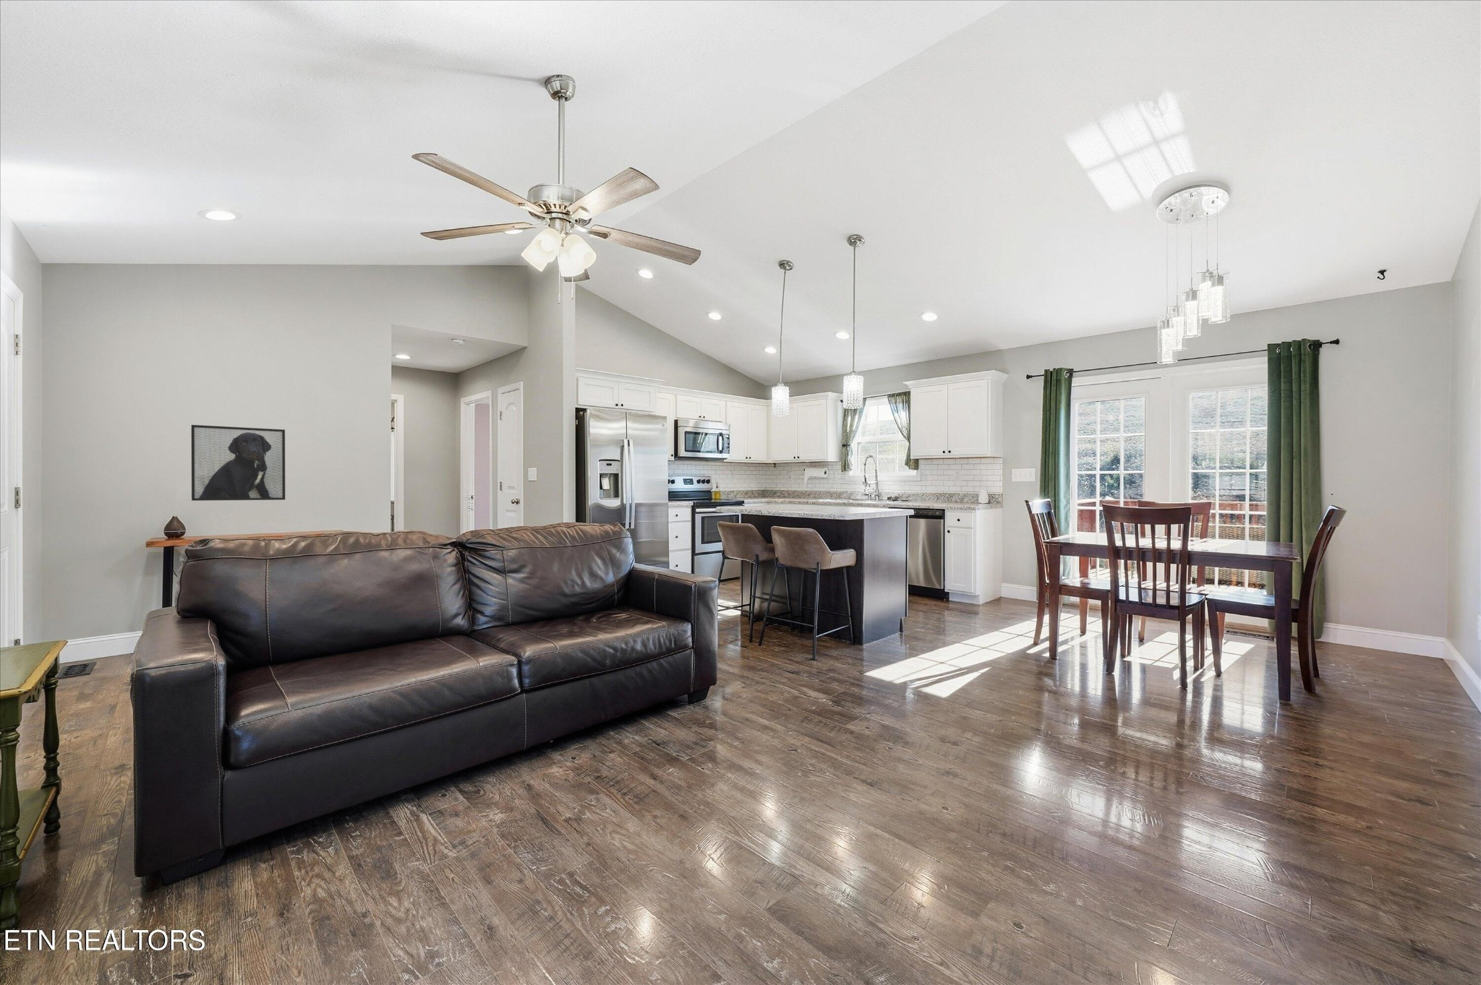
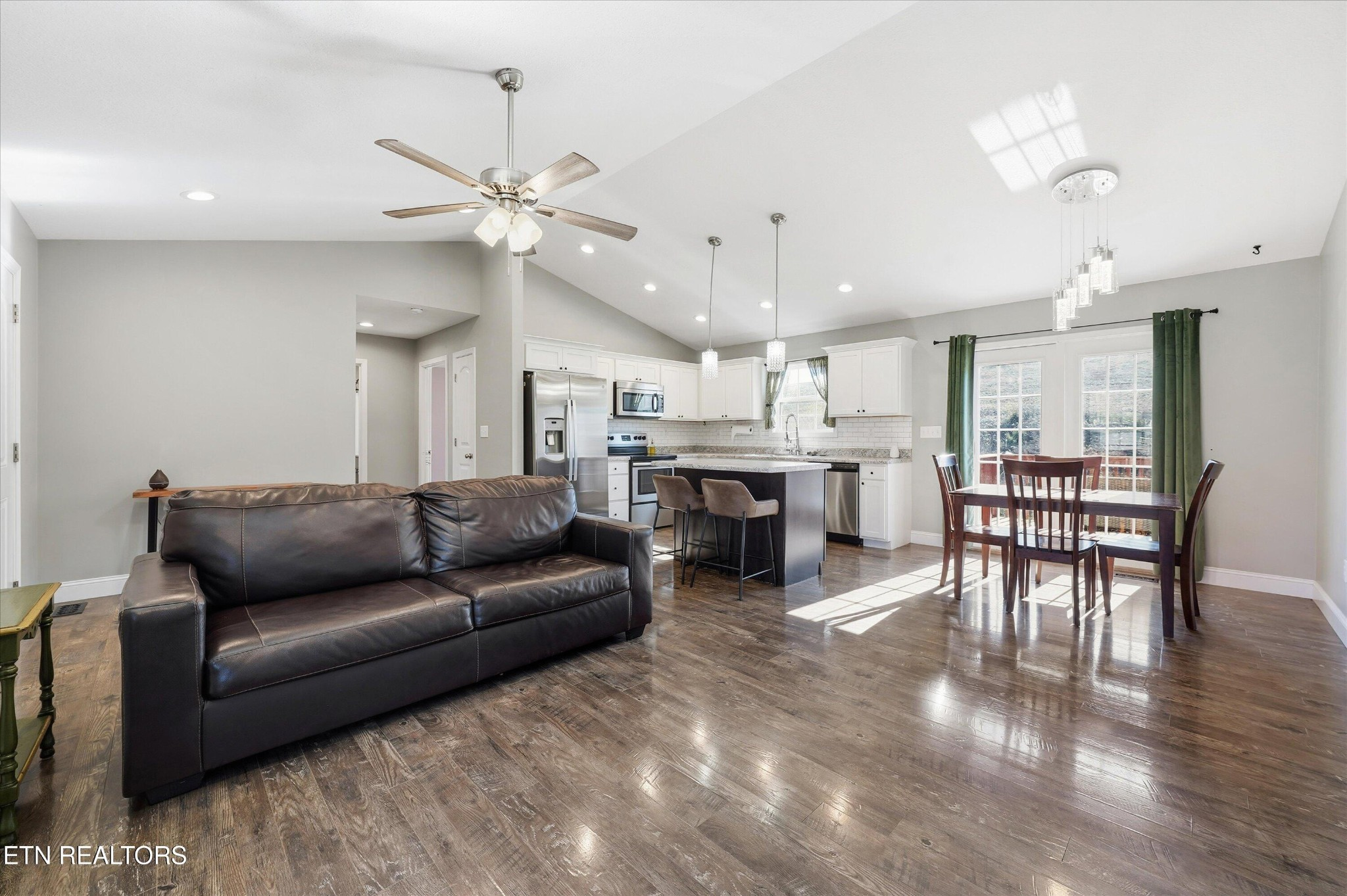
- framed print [191,424,286,501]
